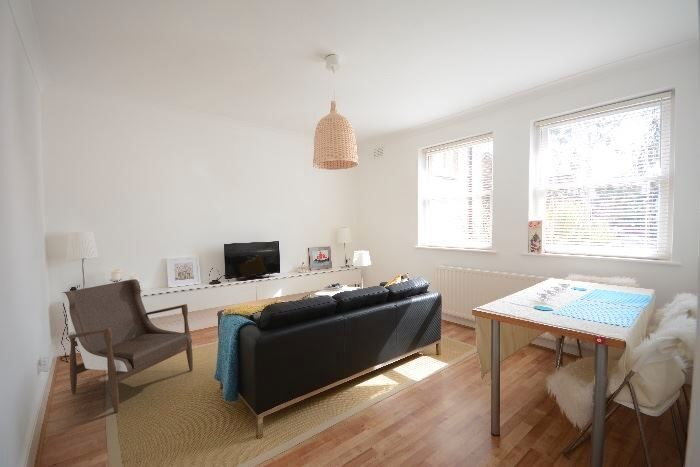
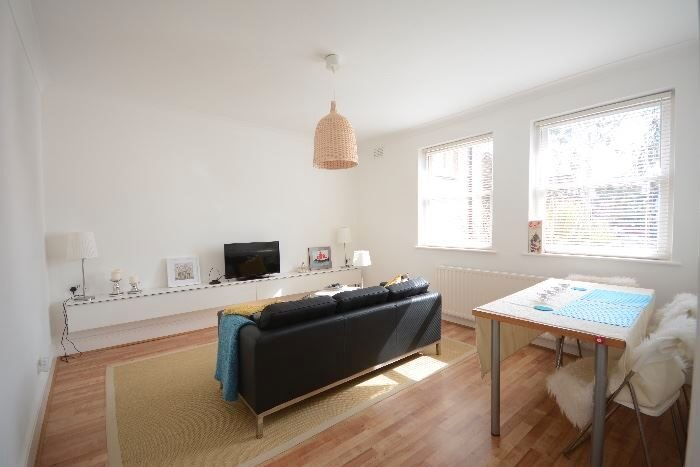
- armchair [60,278,194,413]
